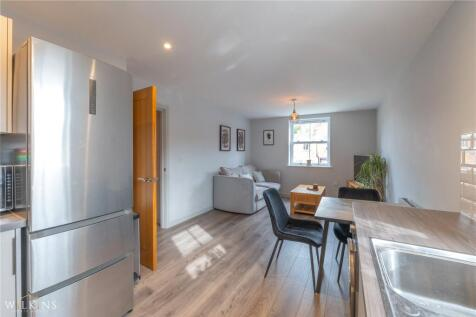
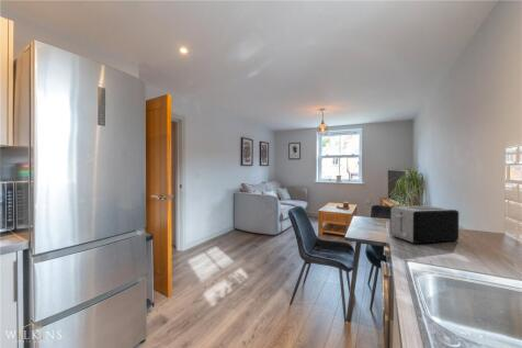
+ toaster [389,205,459,245]
